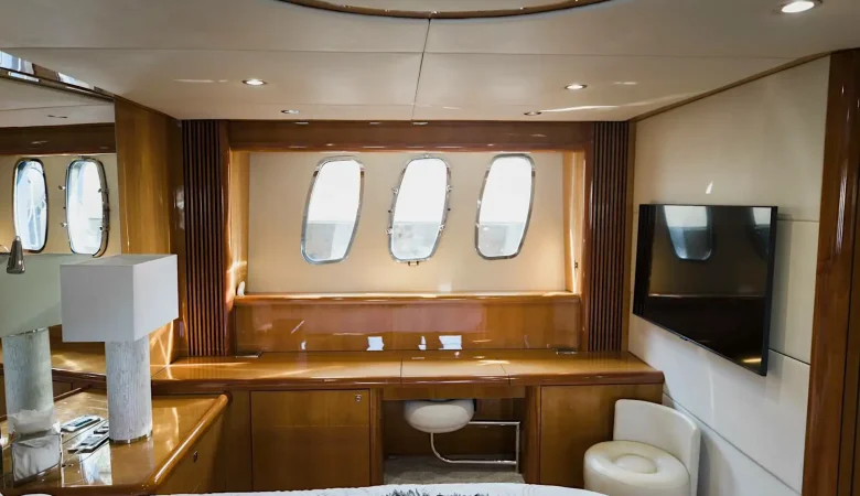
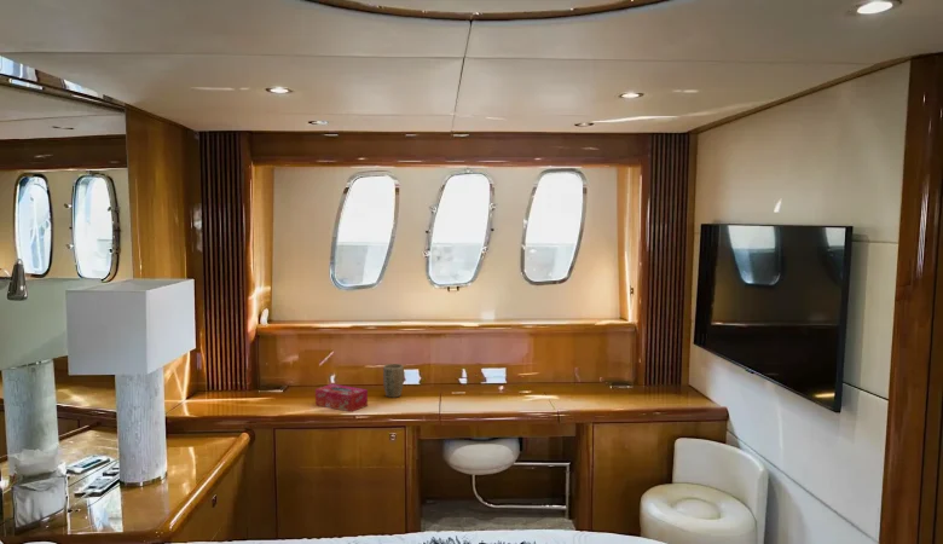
+ tissue box [314,383,369,413]
+ plant pot [382,363,405,399]
